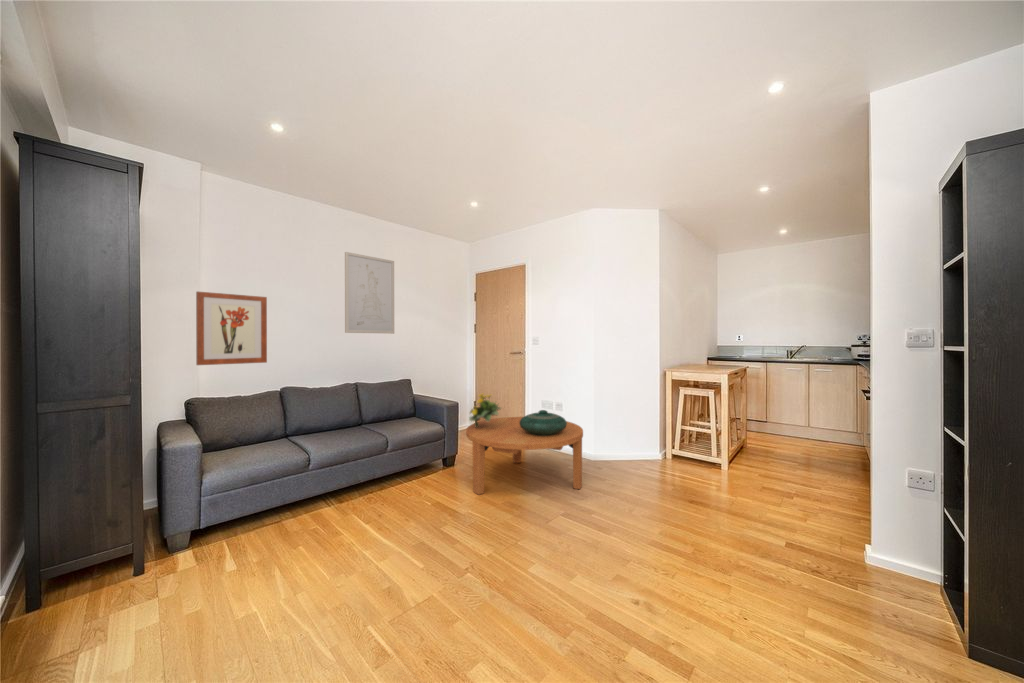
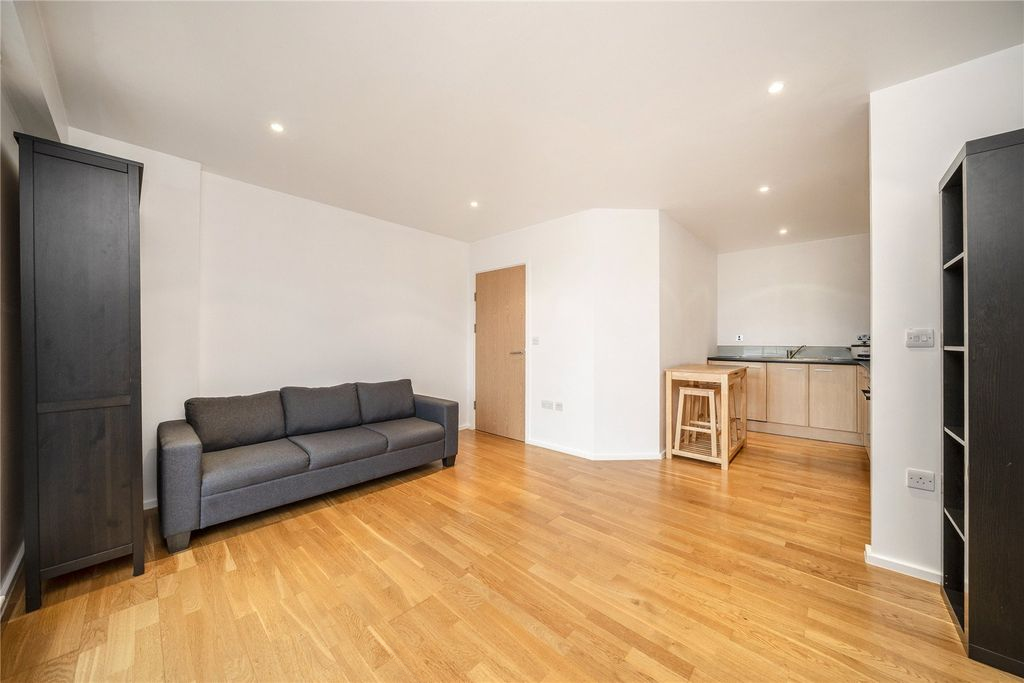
- wall art [195,290,268,366]
- wall art [344,251,395,335]
- flowering plant [468,393,503,427]
- coffee table [465,416,584,496]
- decorative bowl [519,409,567,436]
